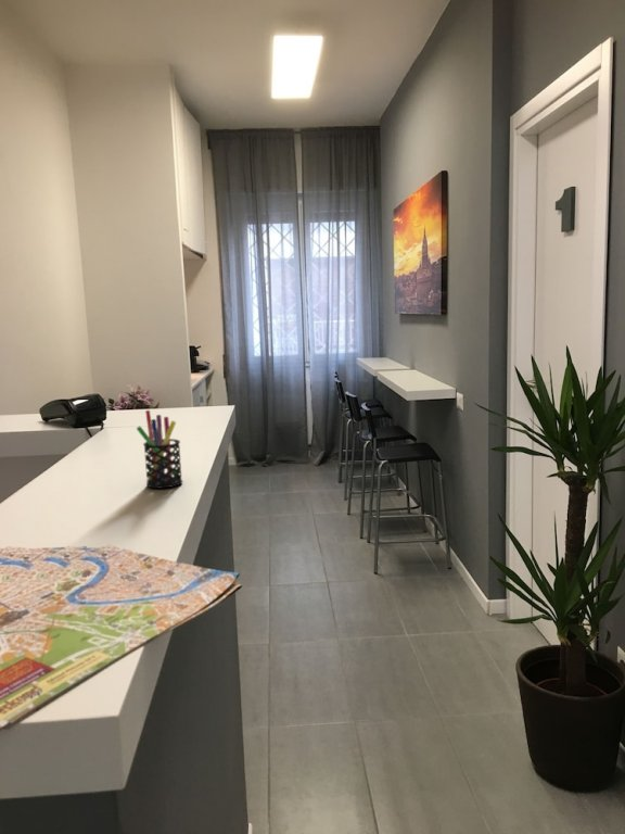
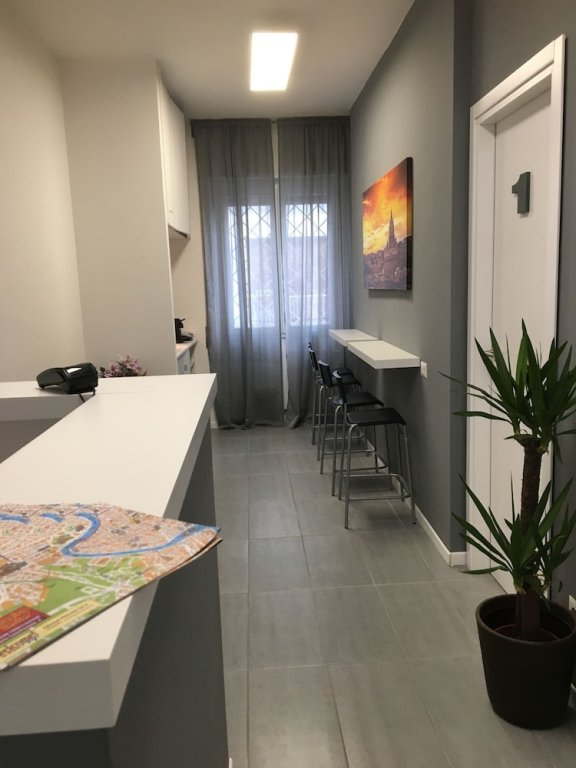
- pen holder [136,409,183,490]
